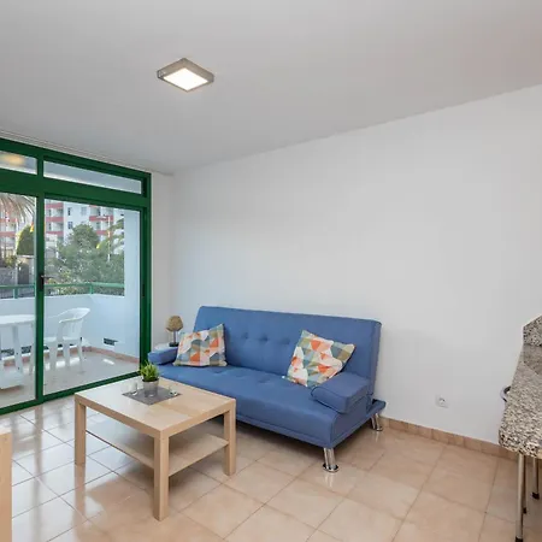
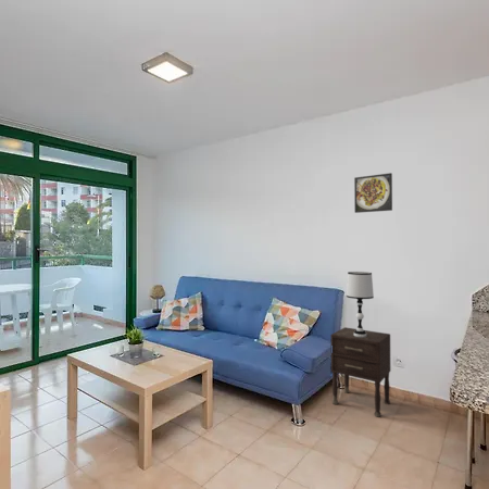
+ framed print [353,172,393,214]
+ table lamp [346,271,375,337]
+ nightstand [330,326,391,418]
